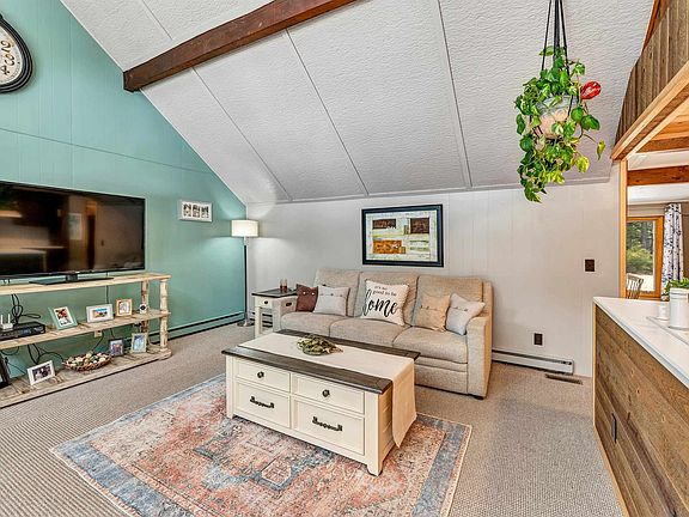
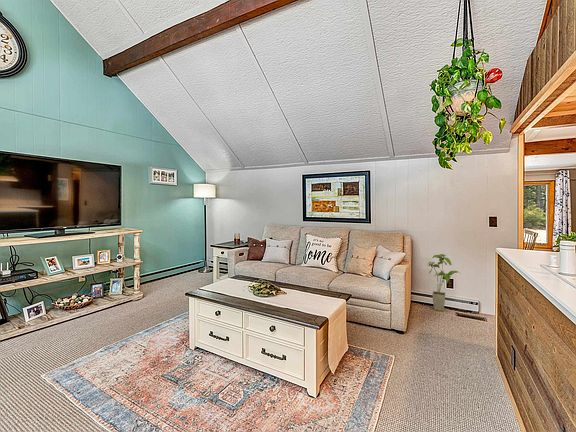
+ house plant [426,253,461,312]
